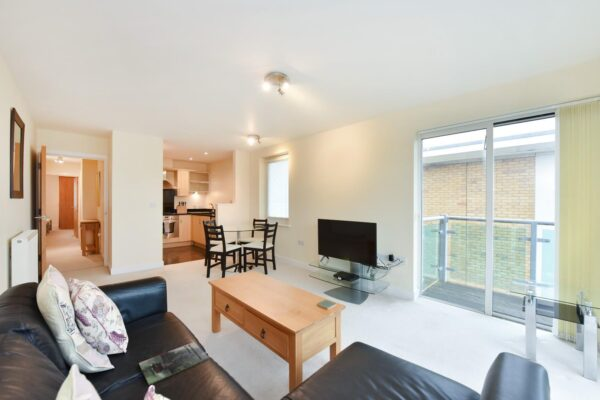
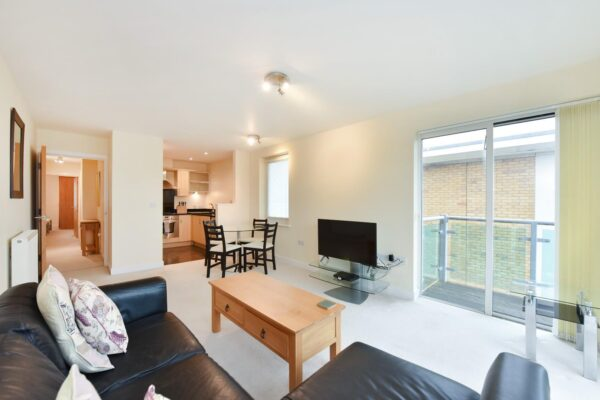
- magazine [138,341,210,386]
